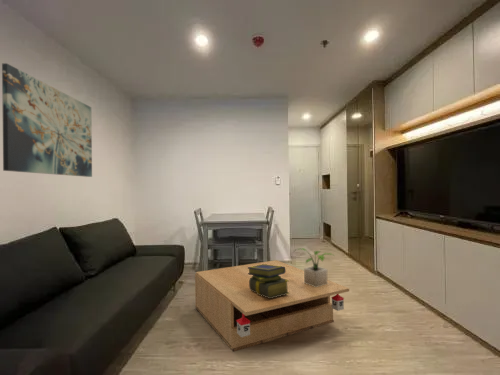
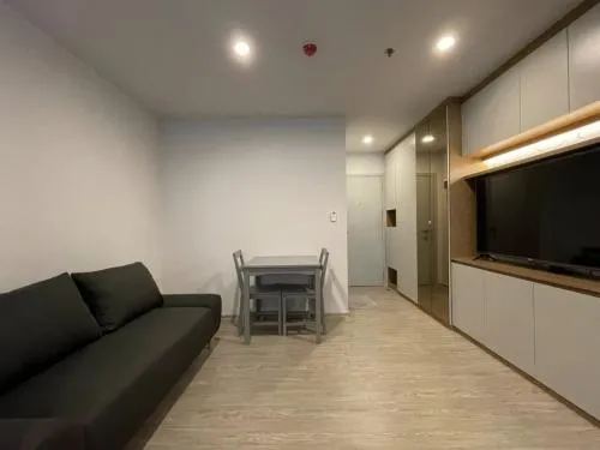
- wall art [1,62,93,178]
- coffee table [194,259,350,353]
- stack of books [248,264,289,298]
- potted plant [292,247,334,287]
